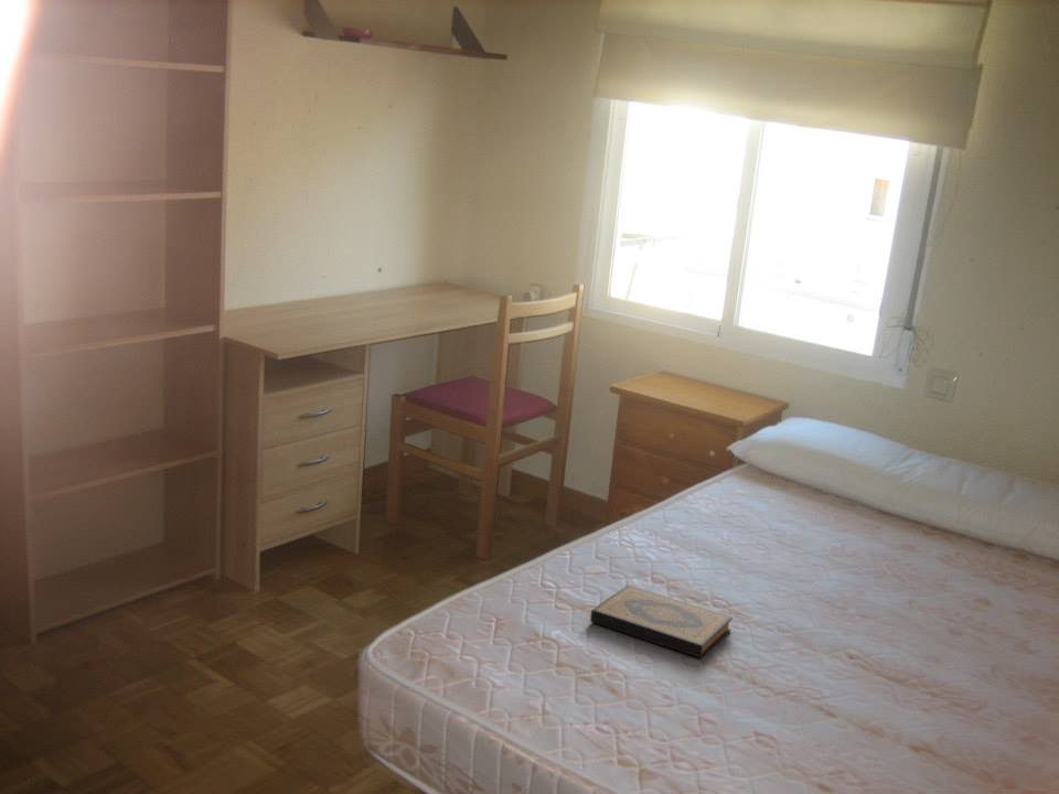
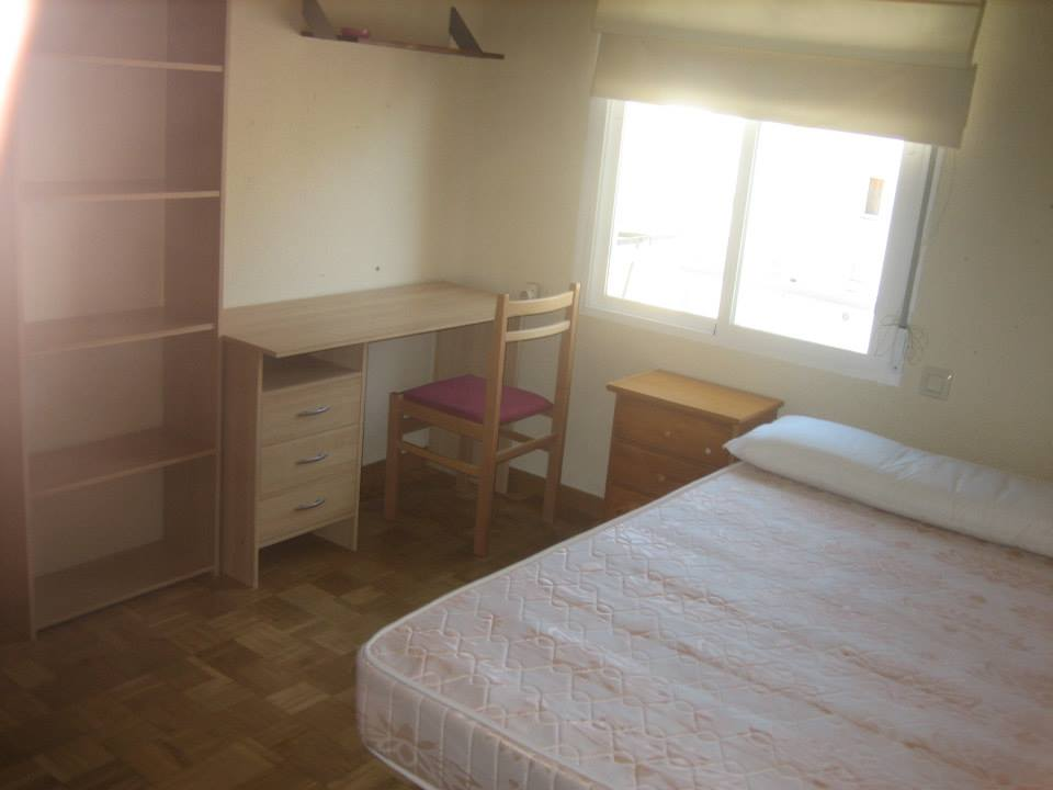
- hardback book [589,584,734,658]
